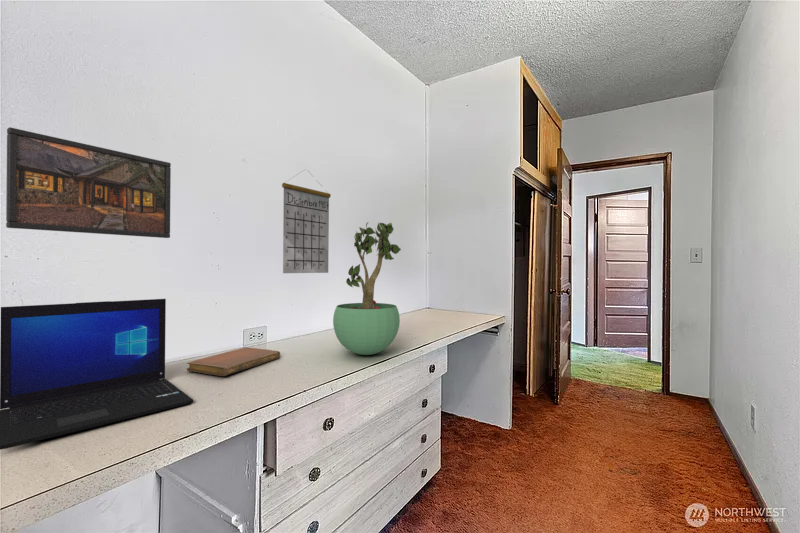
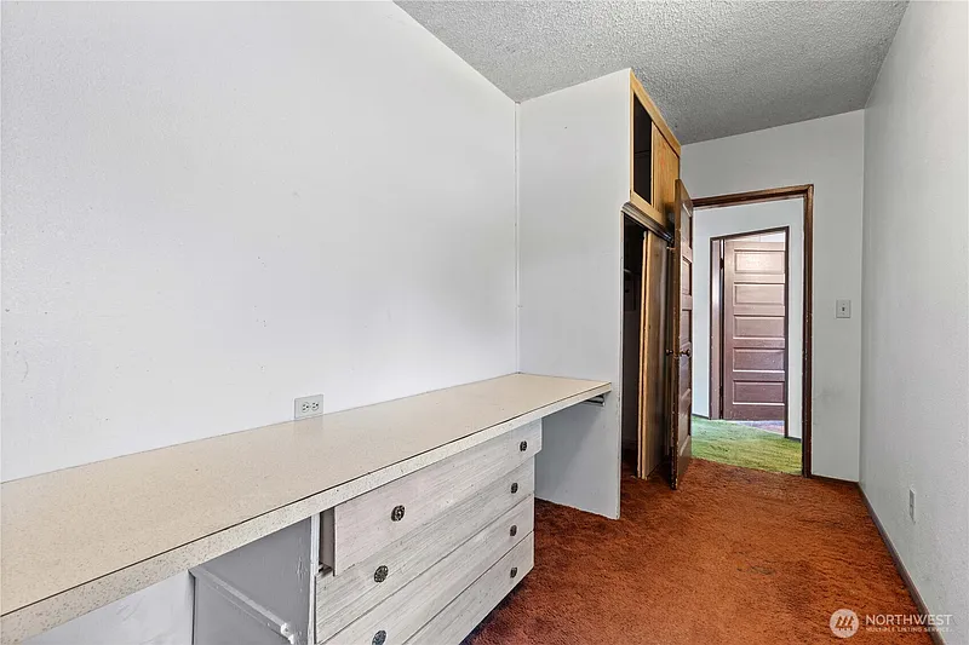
- potted plant [332,221,402,356]
- notebook [186,346,281,377]
- laptop [0,298,194,451]
- calendar [281,169,332,274]
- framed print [5,126,172,239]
